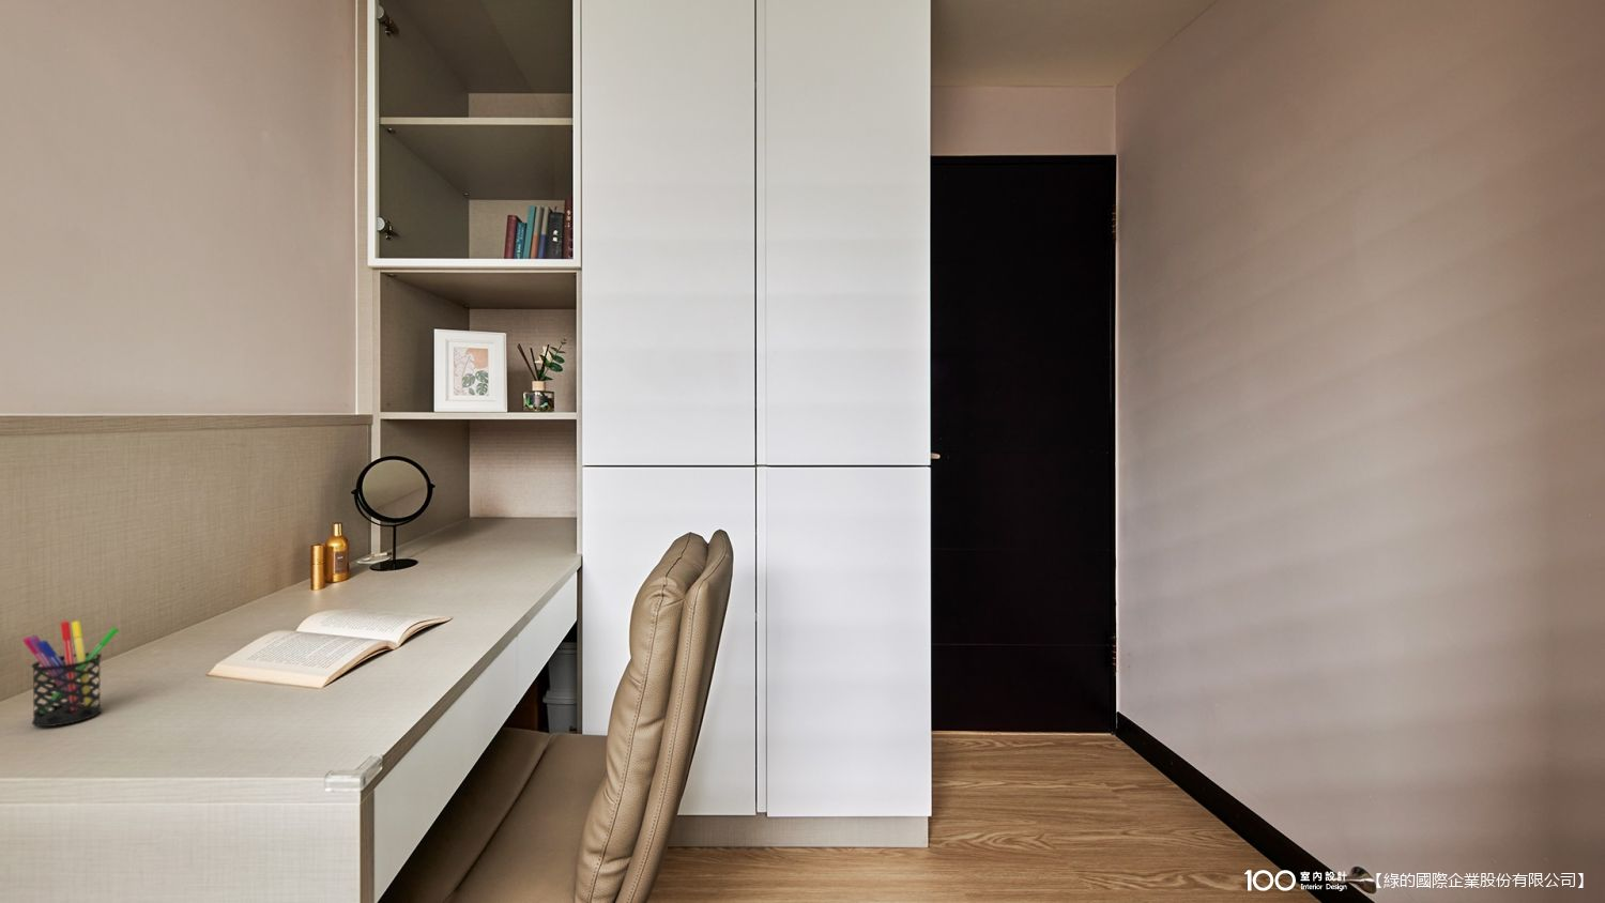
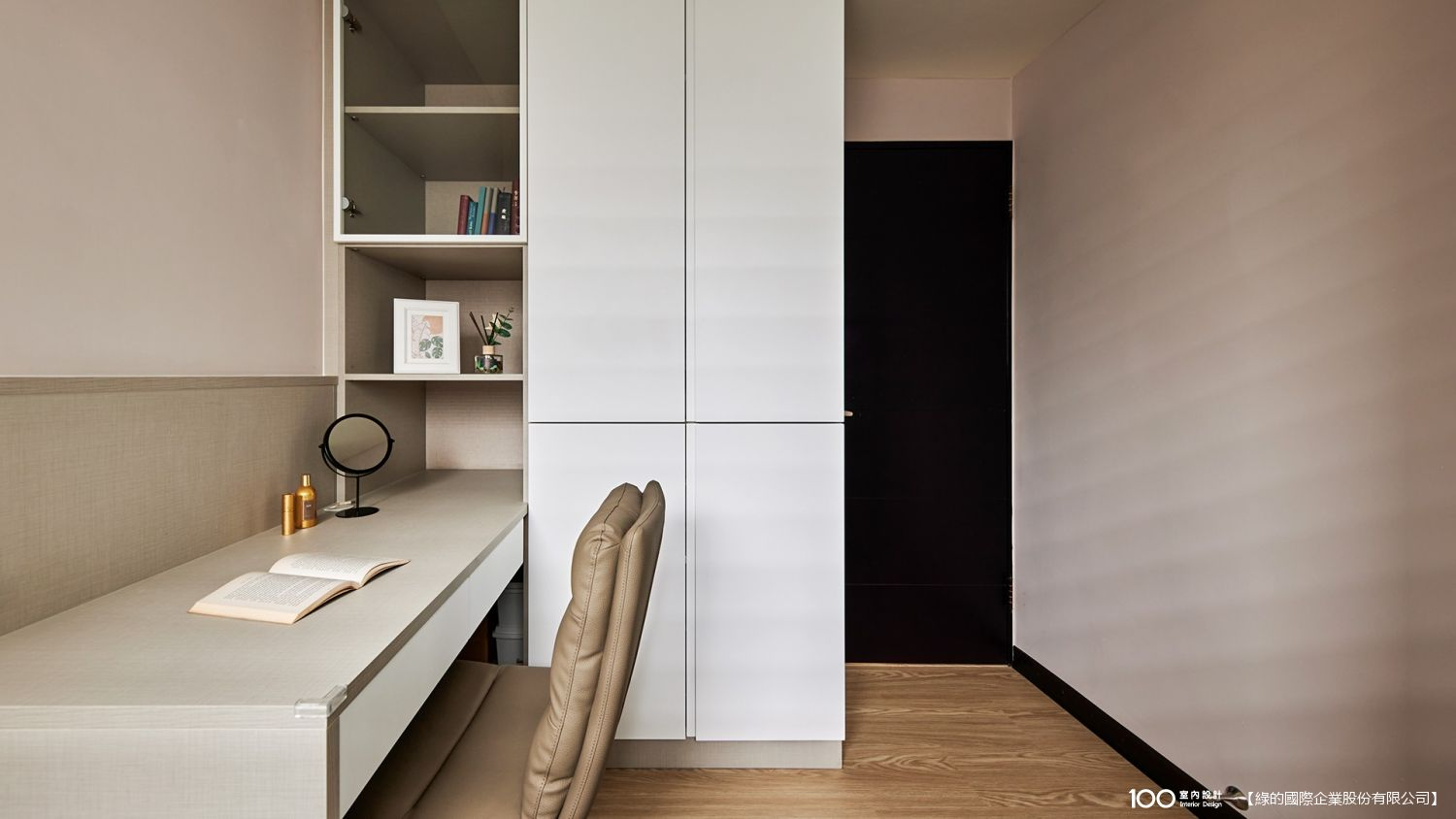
- pen holder [21,620,121,728]
